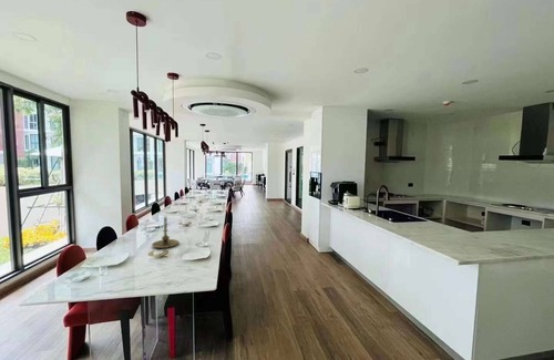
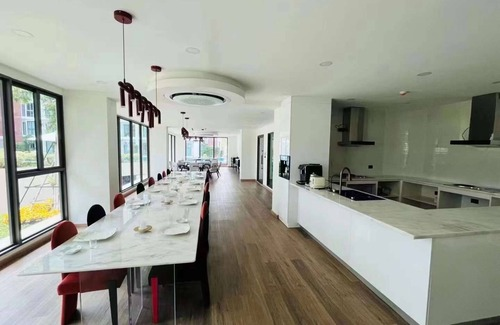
- candle holder [151,216,179,249]
